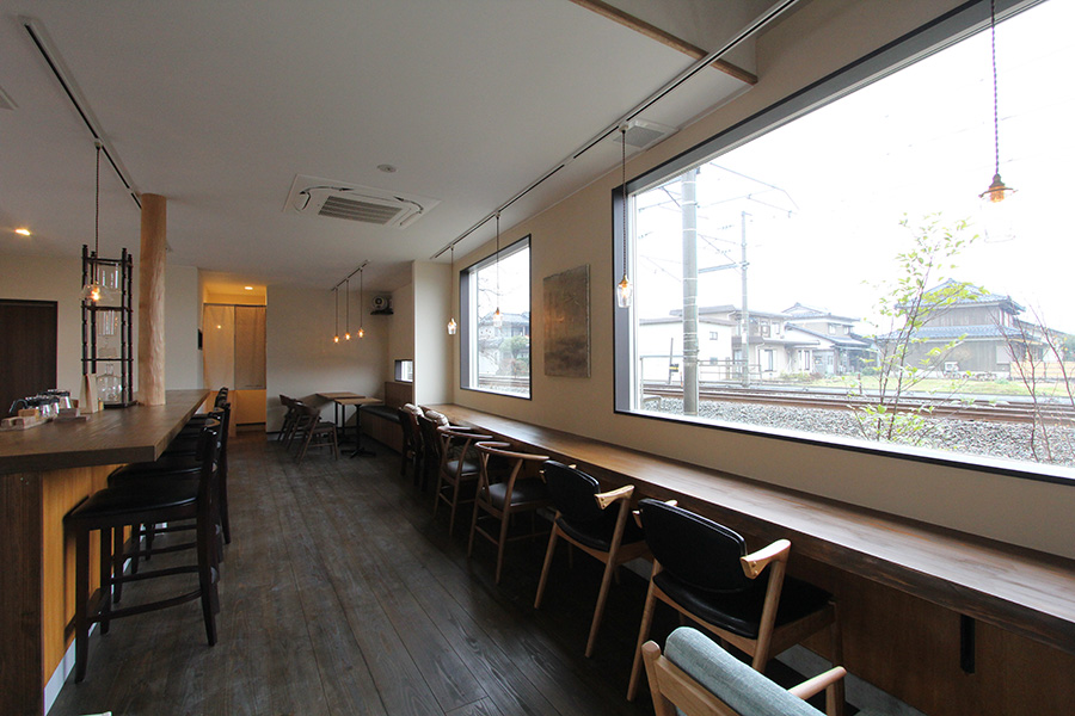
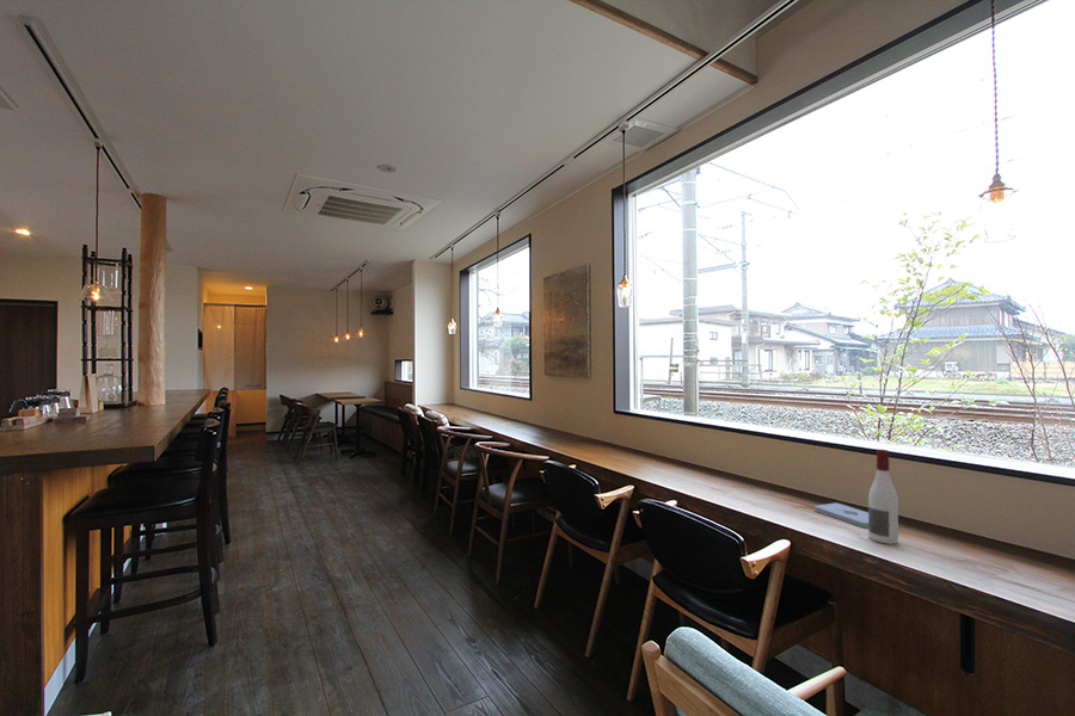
+ notepad [813,501,868,529]
+ alcohol [867,449,899,545]
